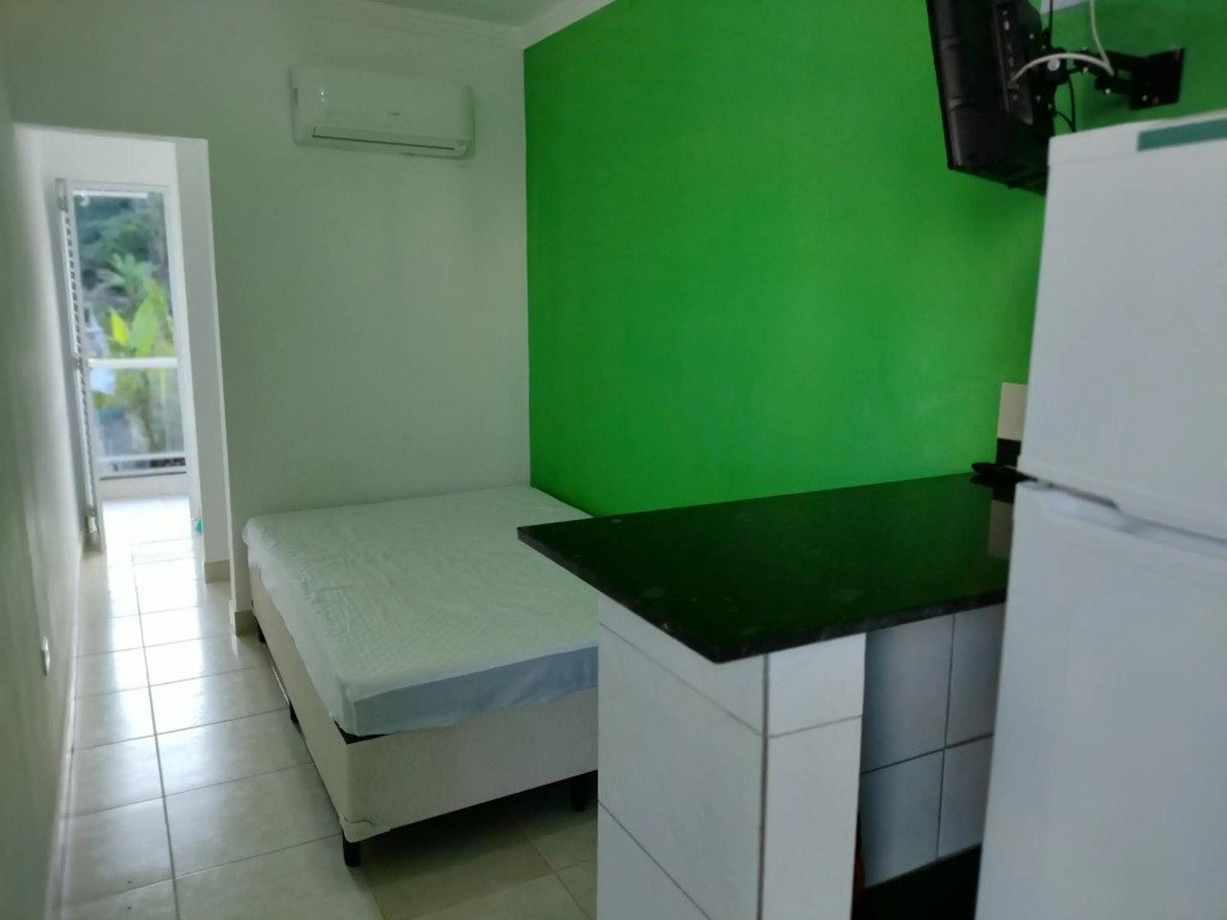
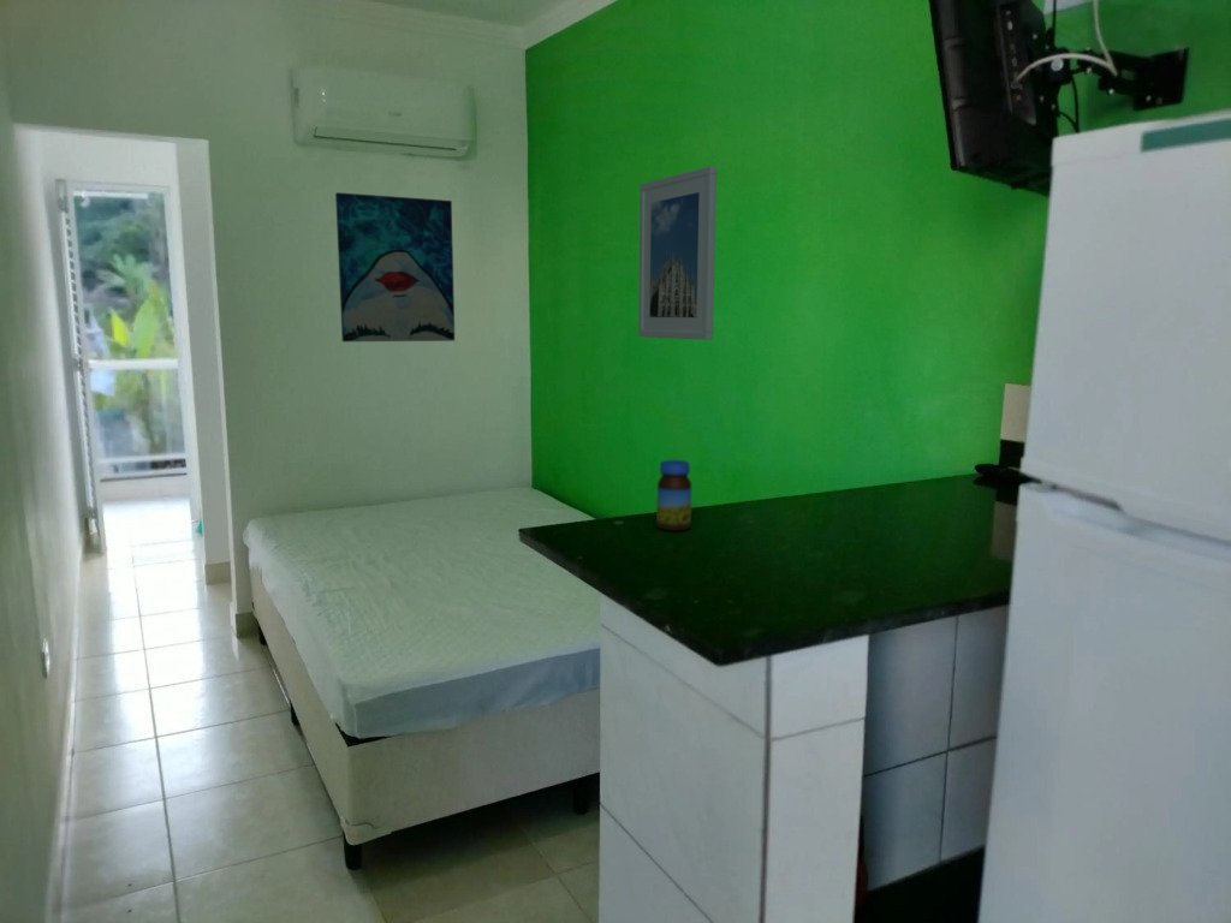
+ wall art [334,191,456,343]
+ jar [655,459,692,532]
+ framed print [637,165,718,341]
